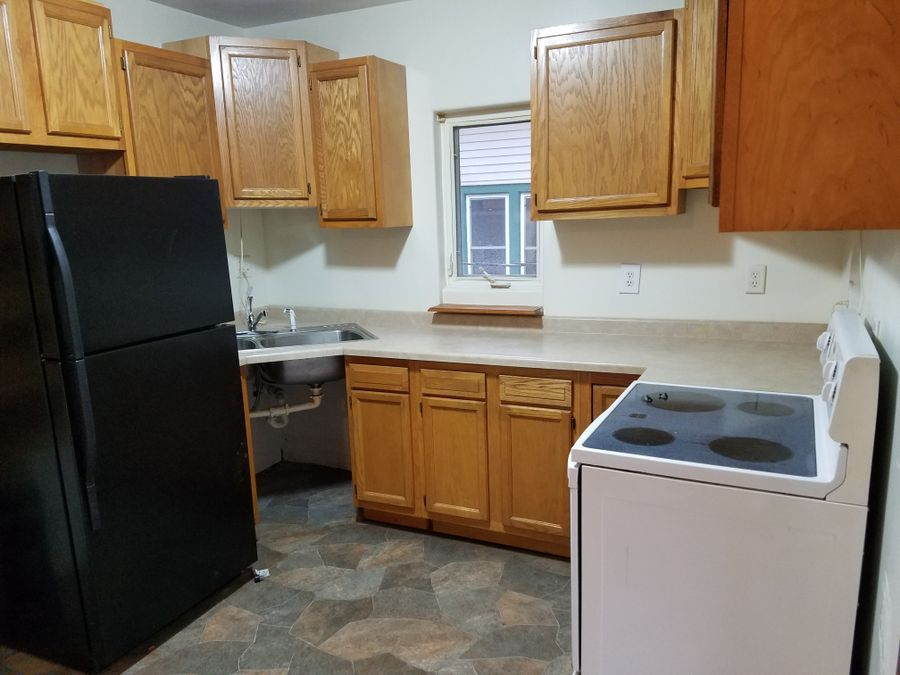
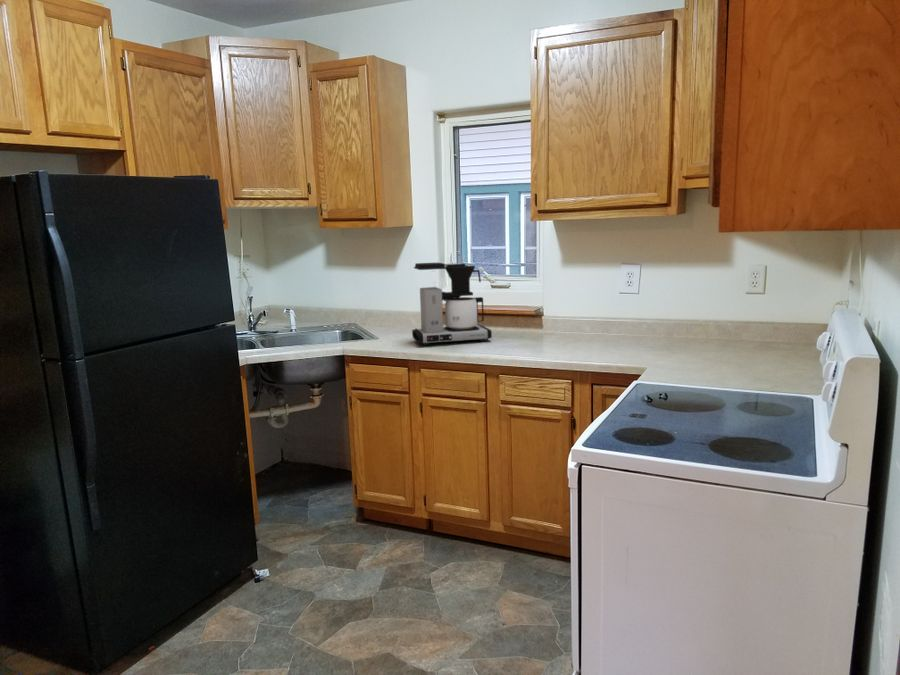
+ coffee maker [411,262,493,347]
